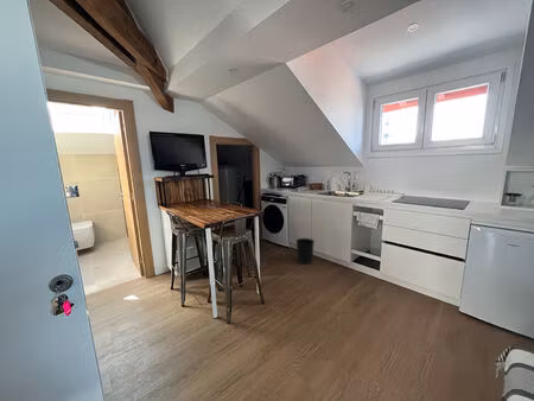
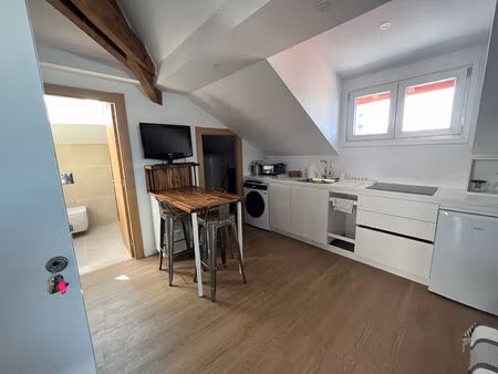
- wastebasket [294,237,316,266]
